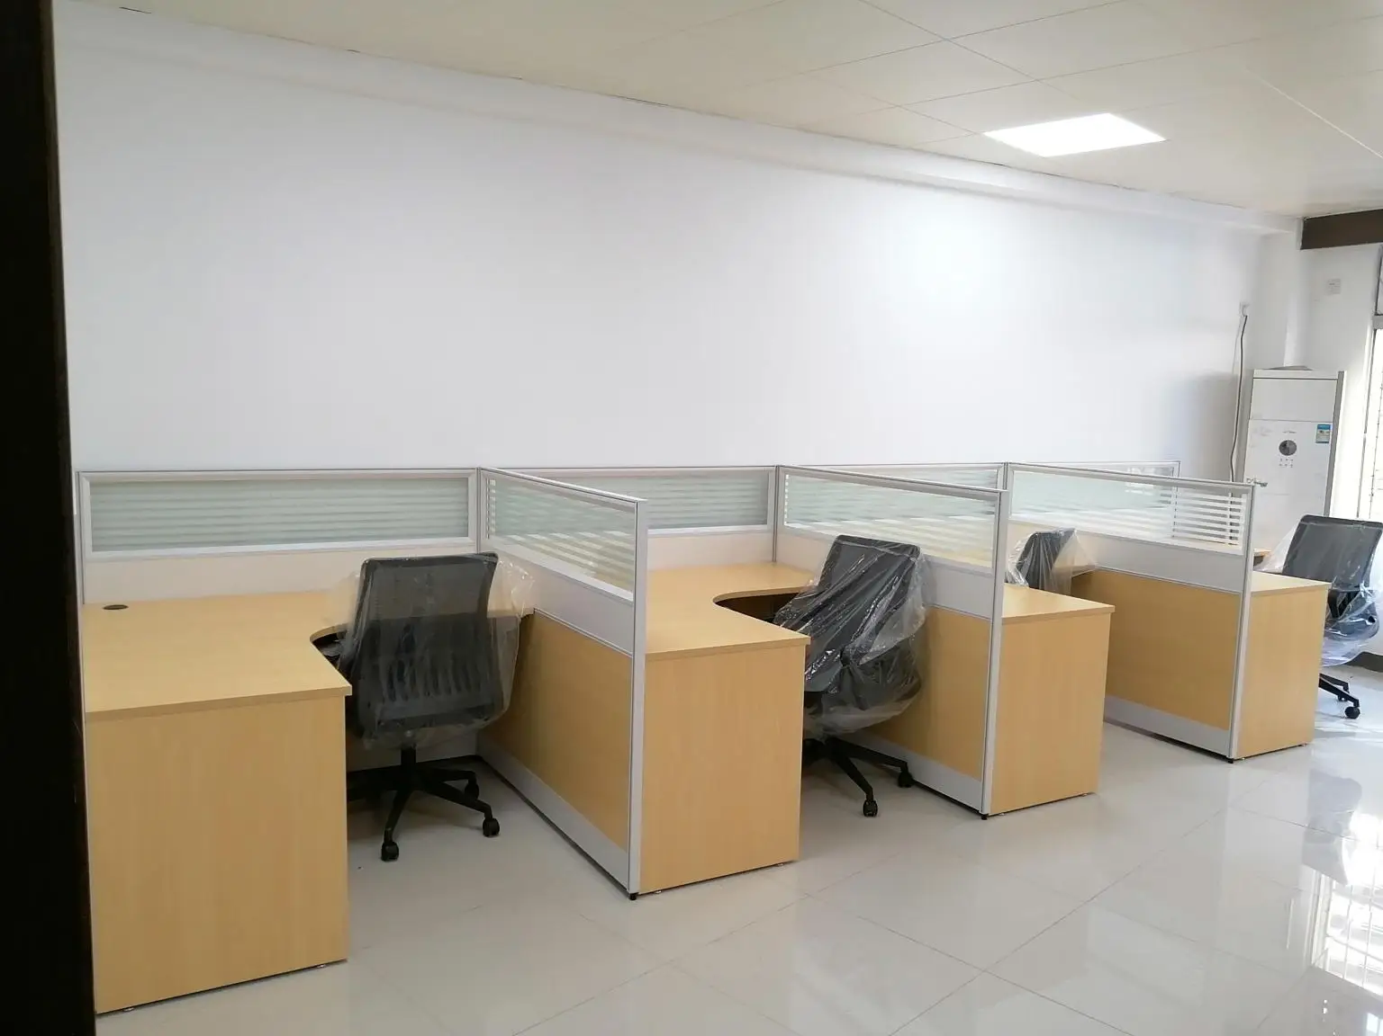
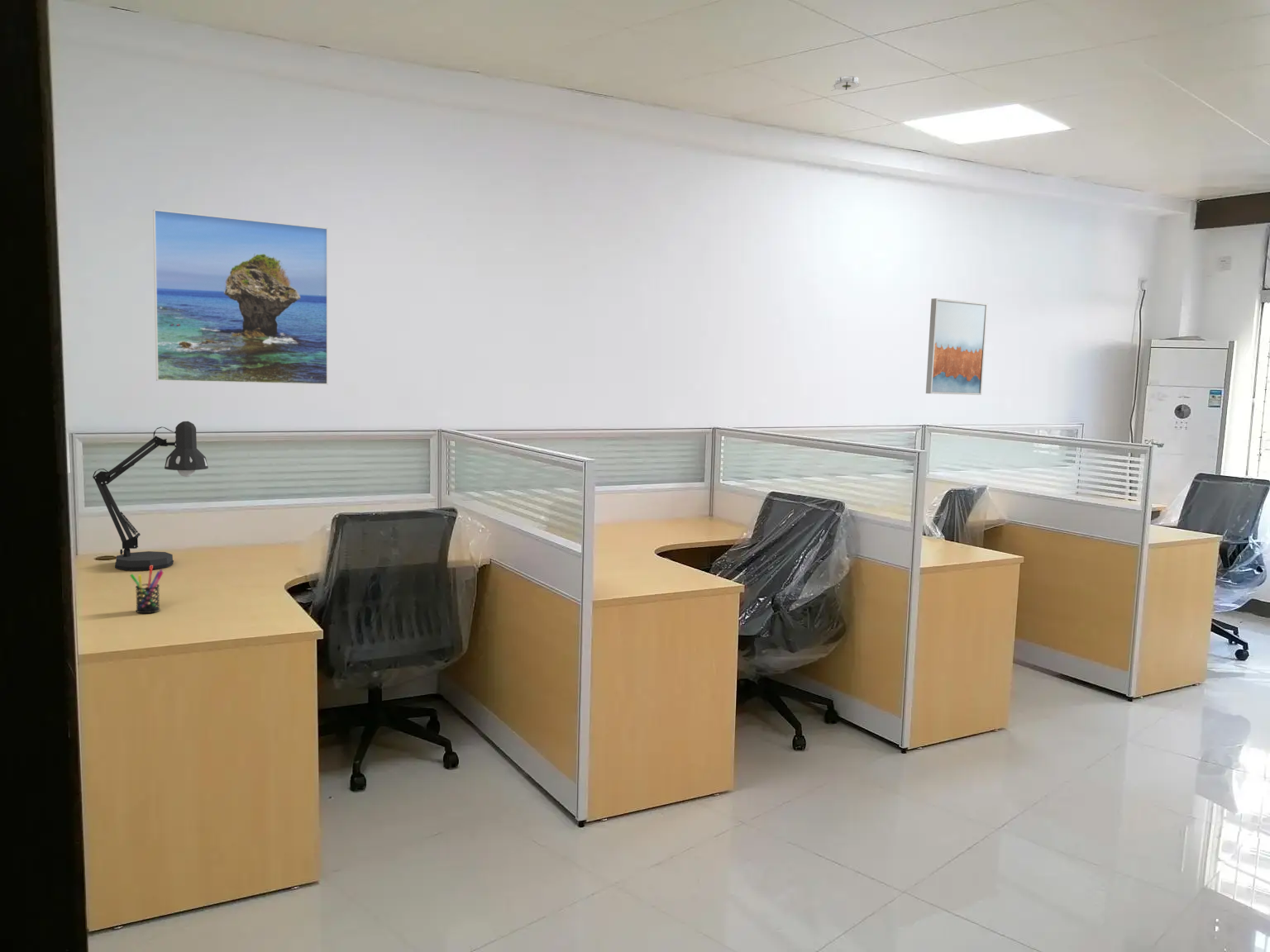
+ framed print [152,208,328,386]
+ smoke detector [830,75,862,92]
+ desk lamp [92,421,209,571]
+ pen holder [129,565,165,614]
+ wall art [925,298,989,396]
